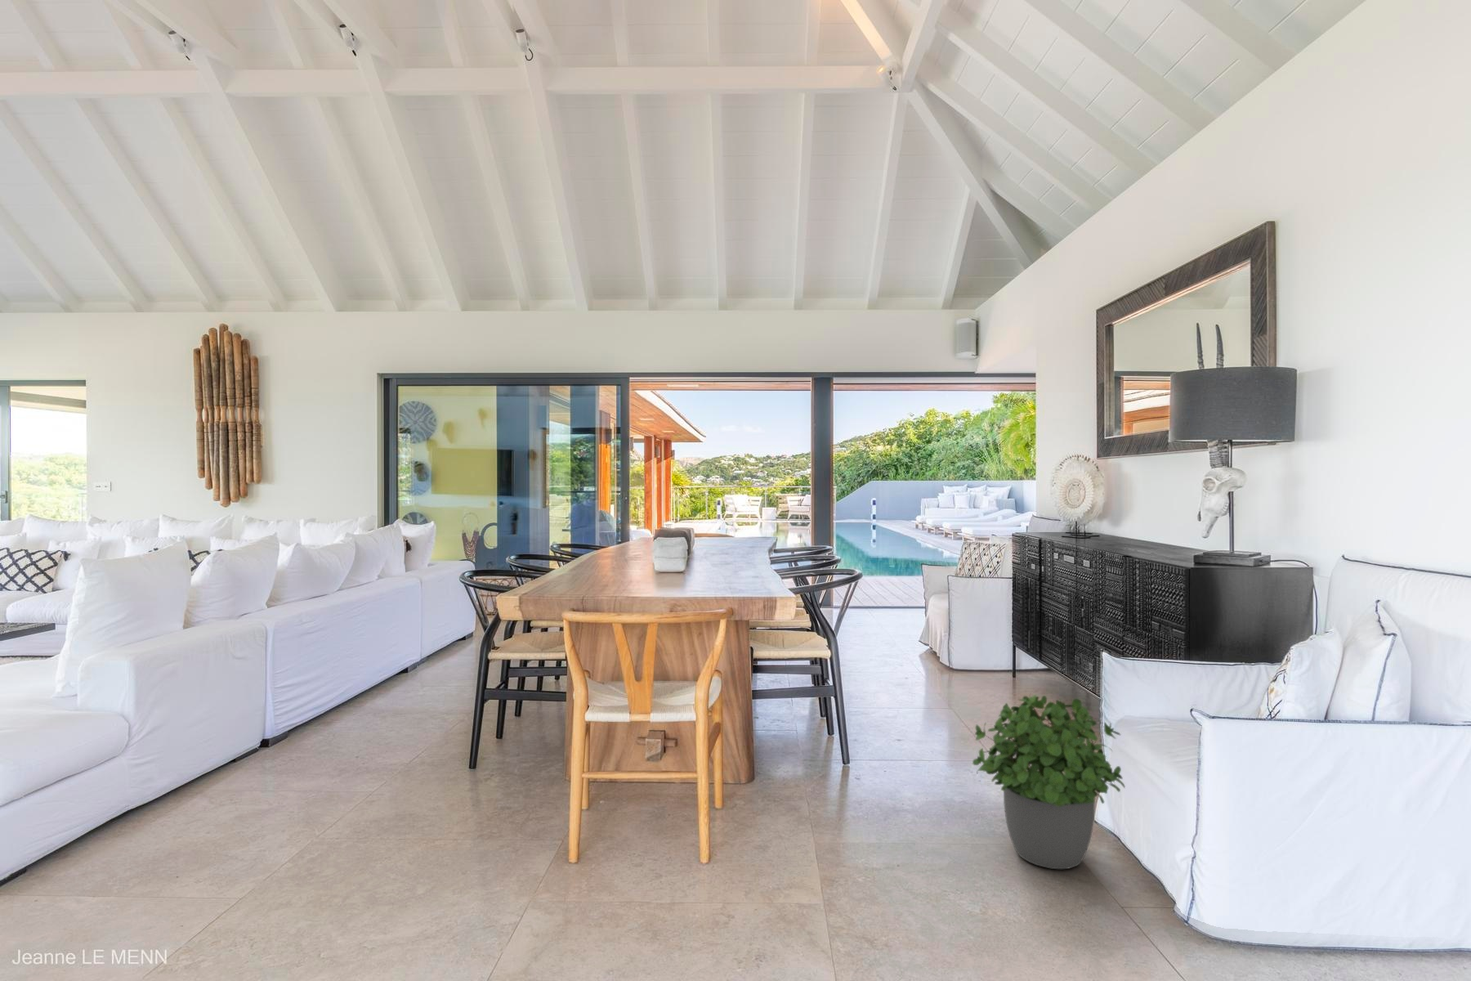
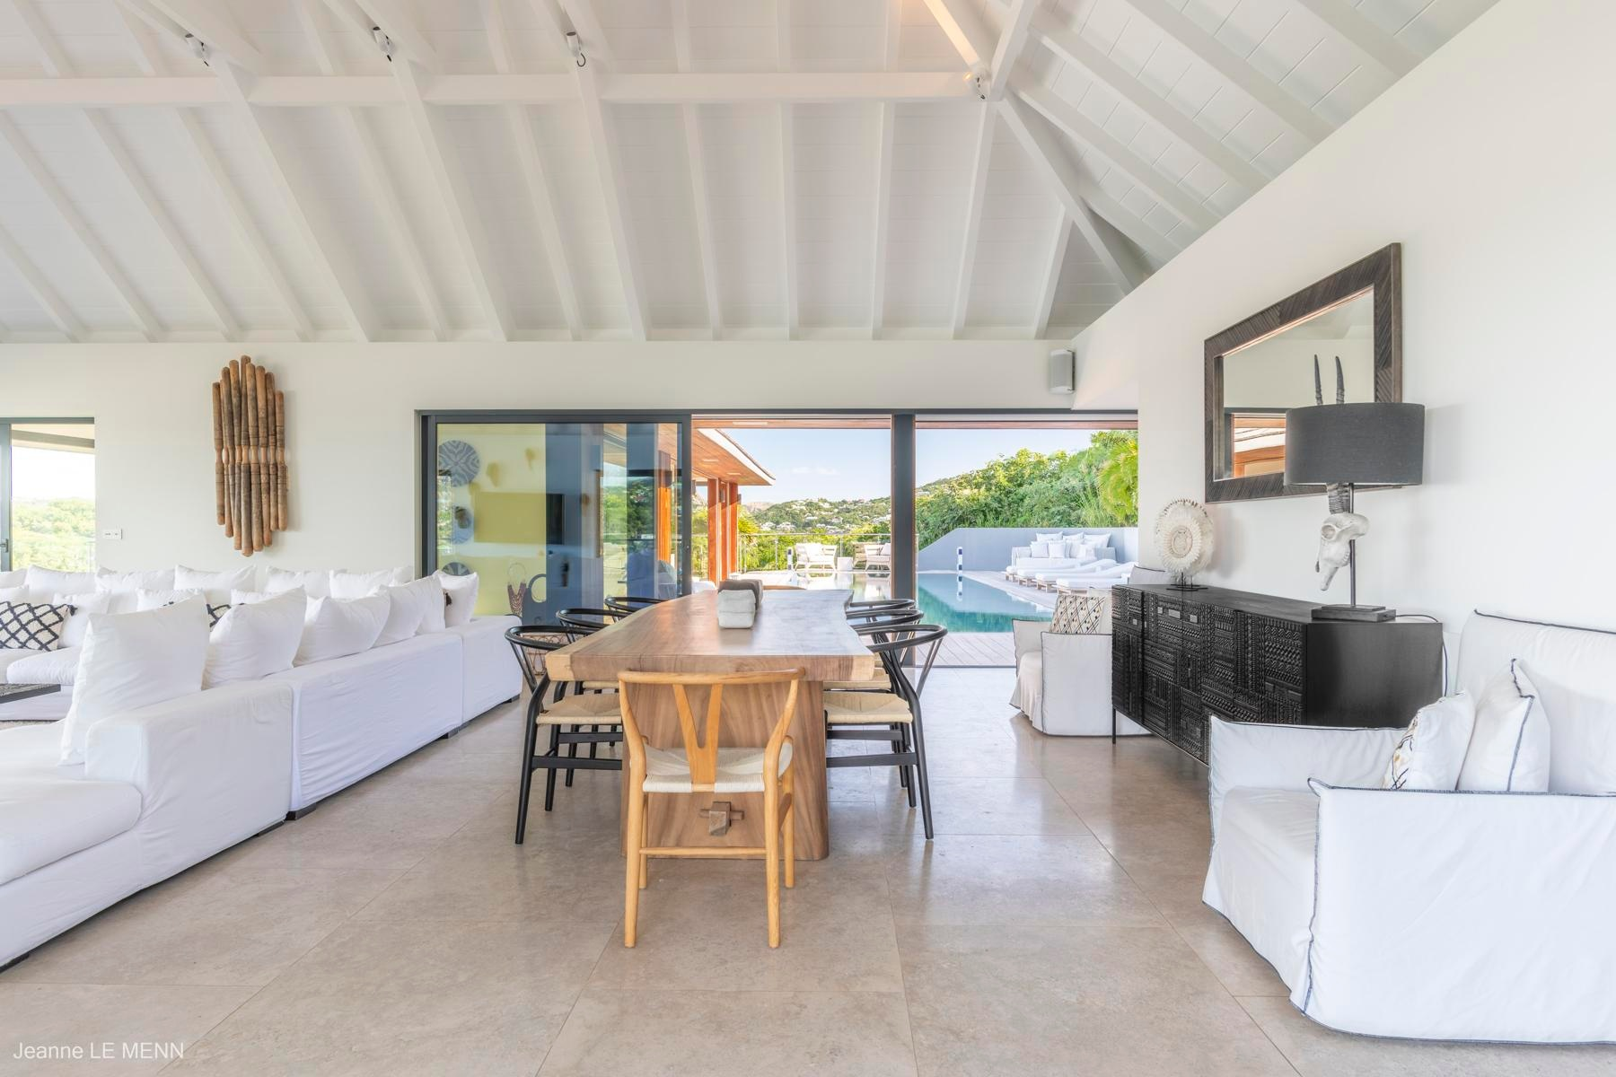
- potted plant [972,691,1126,869]
